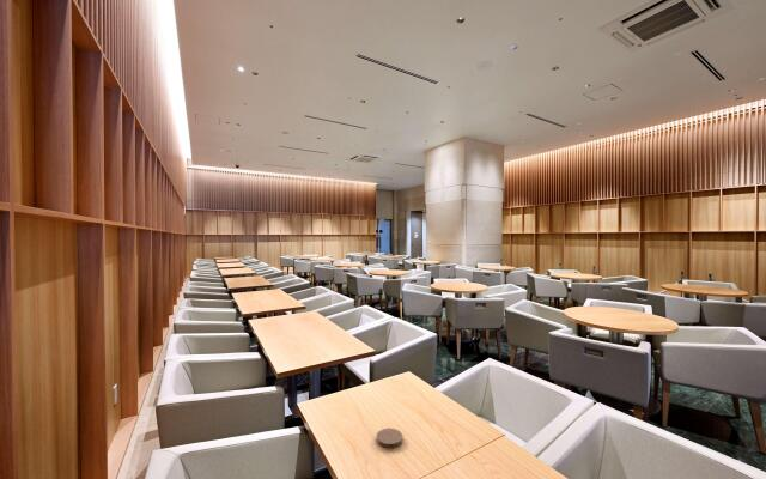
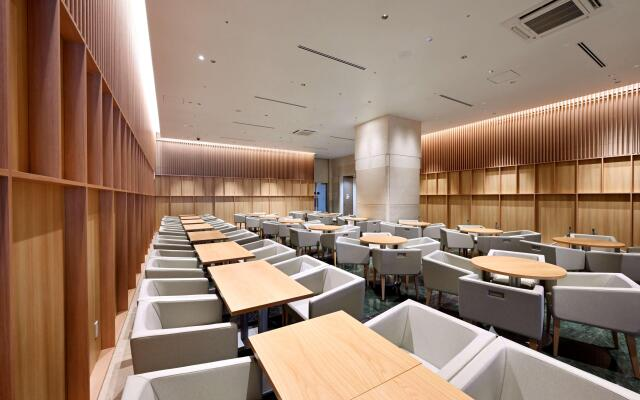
- coaster [376,428,403,449]
